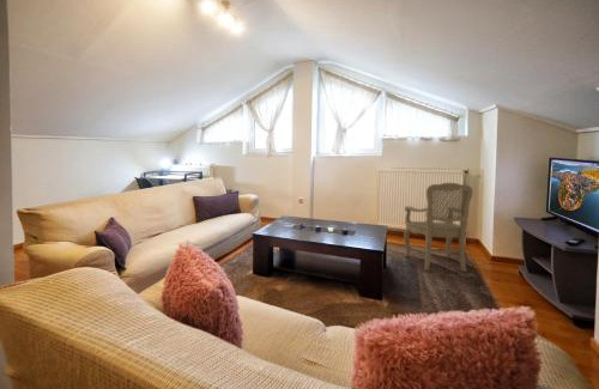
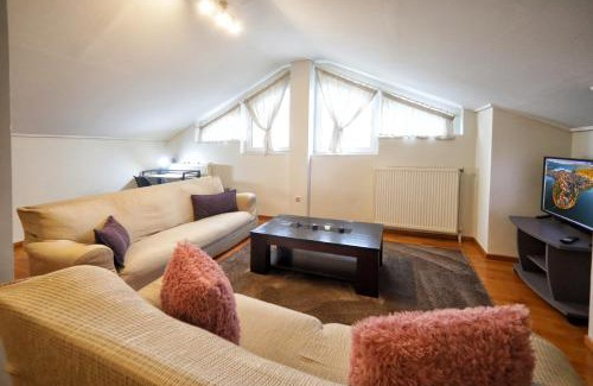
- armchair [403,182,474,272]
